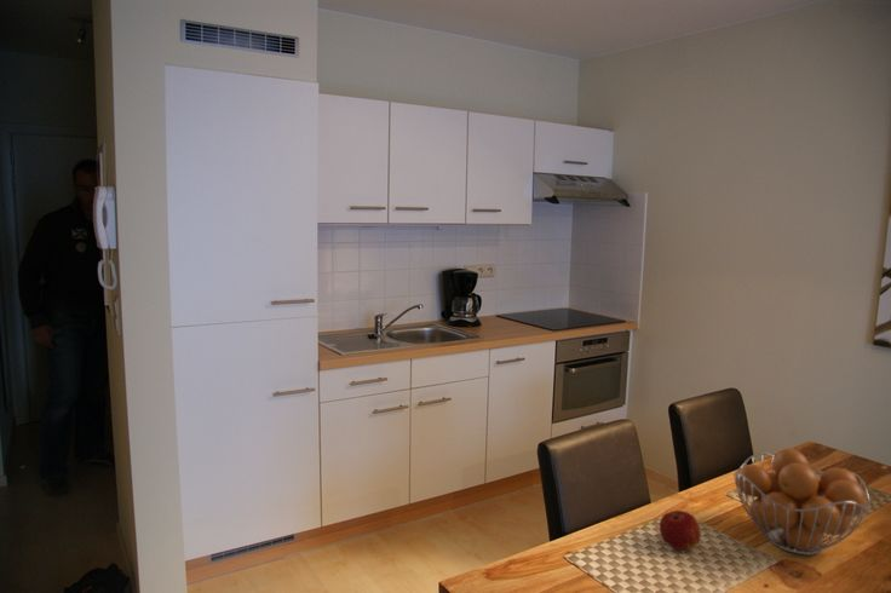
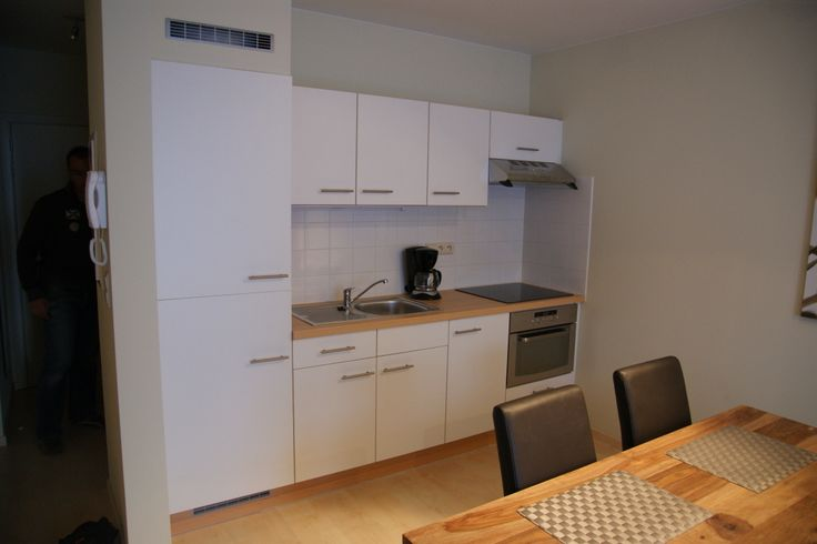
- fruit basket [732,448,870,557]
- apple [659,509,702,551]
